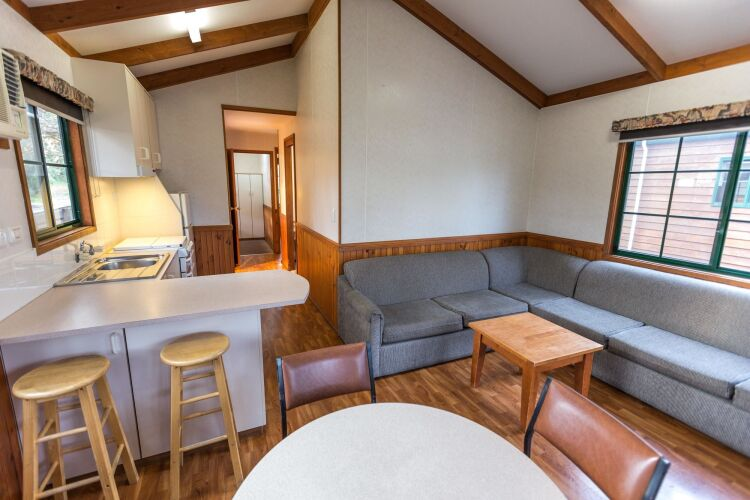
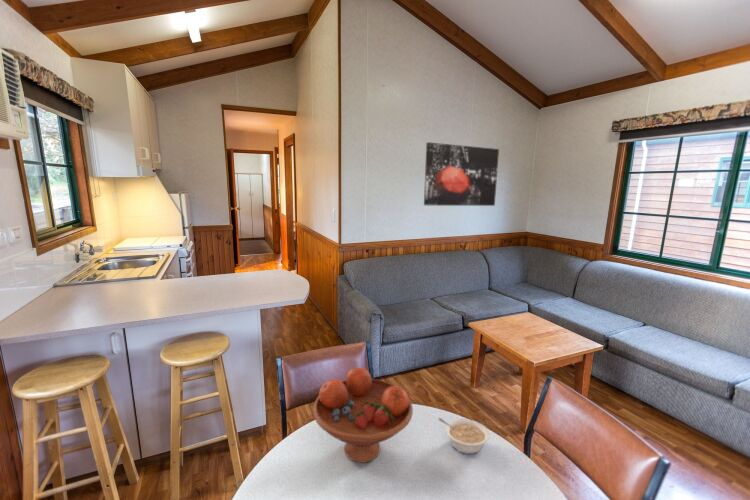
+ legume [438,417,491,455]
+ wall art [423,141,500,207]
+ fruit bowl [312,367,414,464]
